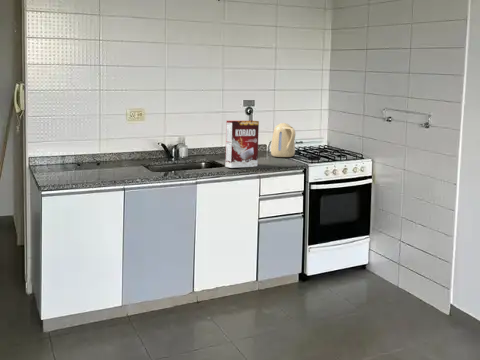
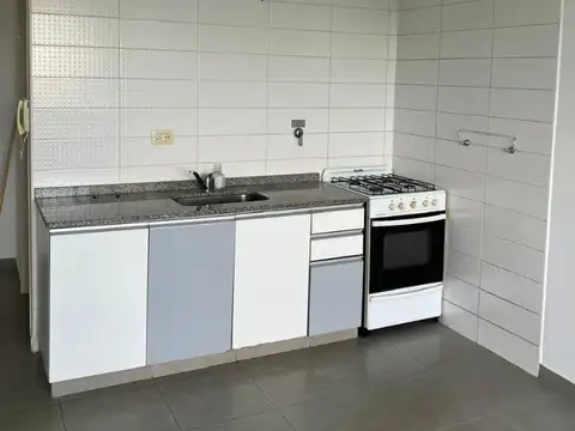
- cereal box [224,120,260,169]
- kettle [270,122,296,158]
